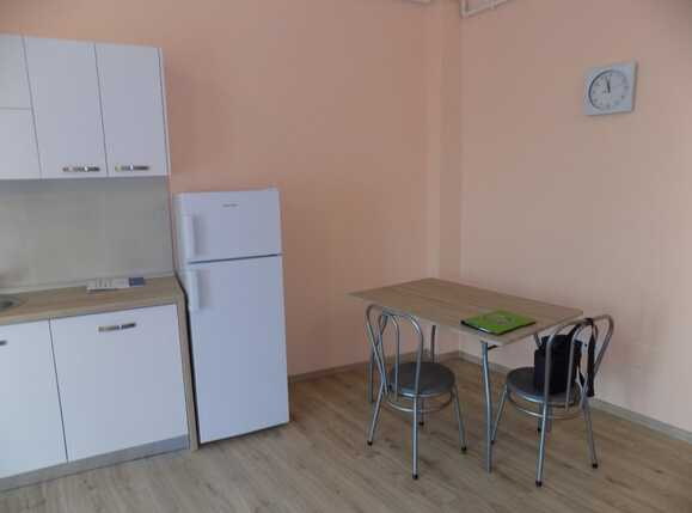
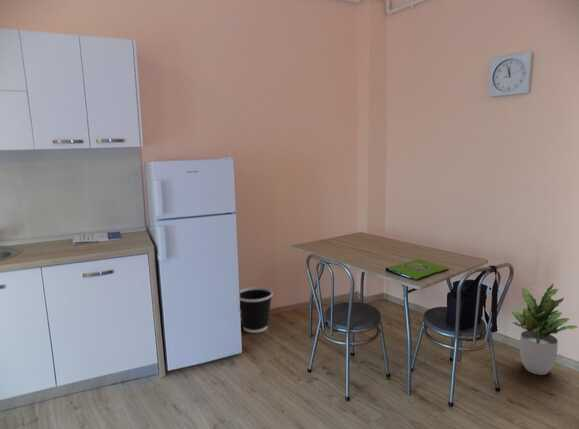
+ potted plant [510,282,579,376]
+ wastebasket [239,286,274,334]
